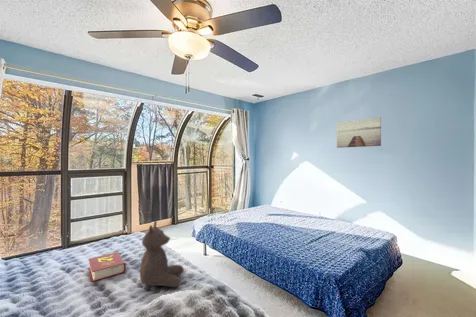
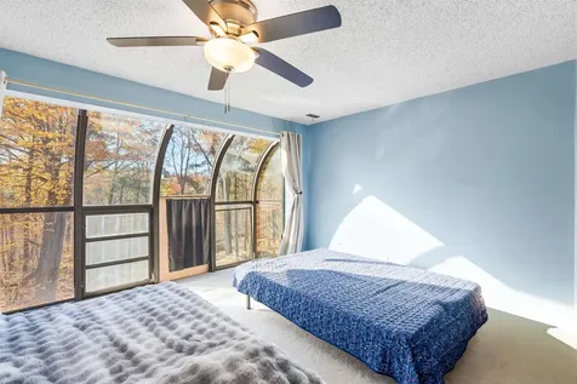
- bear [139,219,185,288]
- wall art [336,116,382,149]
- book [88,251,127,283]
